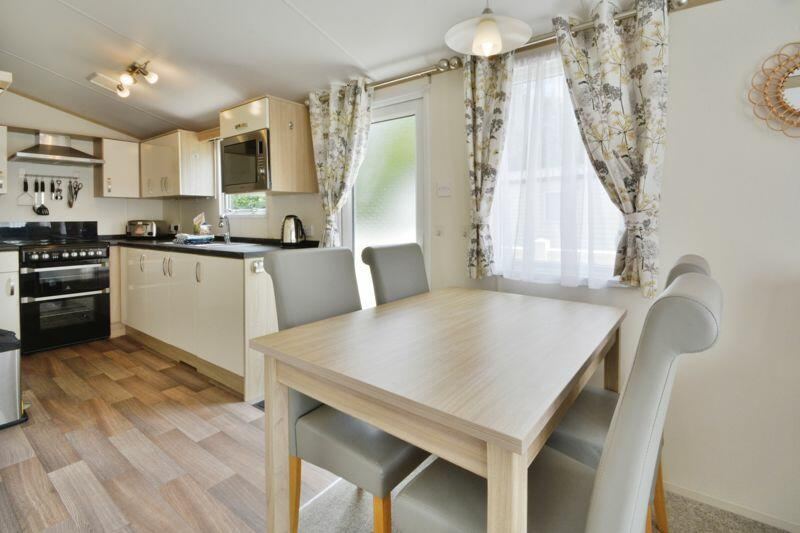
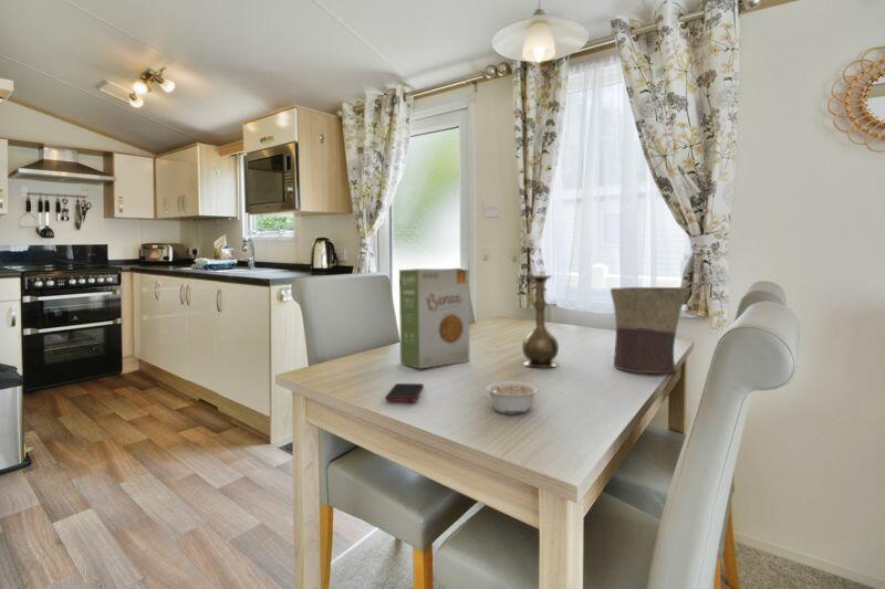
+ food box [398,267,470,369]
+ vase [521,275,560,368]
+ legume [485,380,540,414]
+ cell phone [384,382,425,402]
+ flower pot [610,286,688,375]
